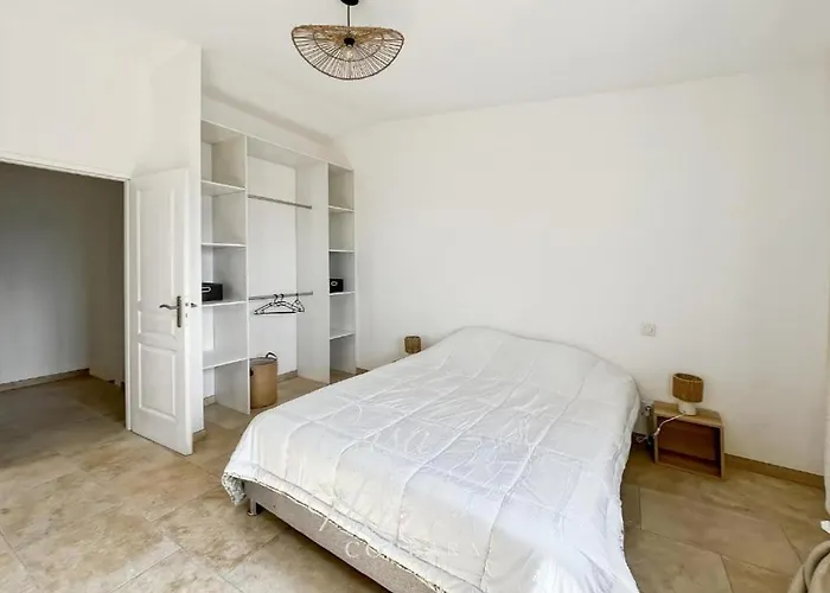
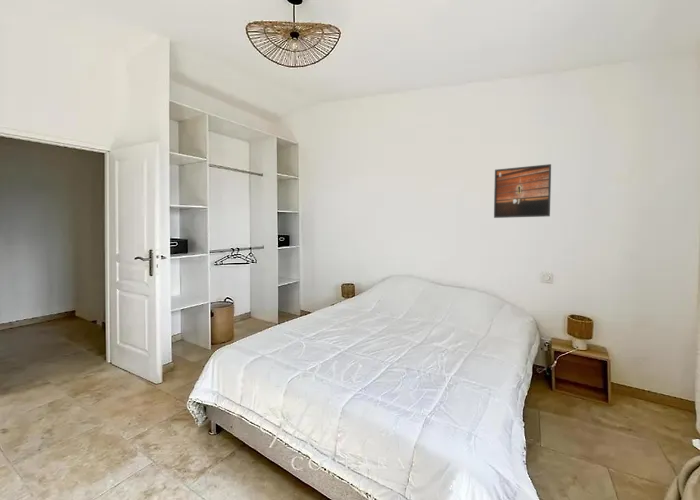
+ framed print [493,163,552,219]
